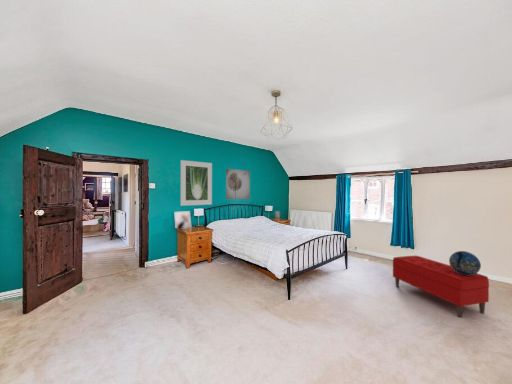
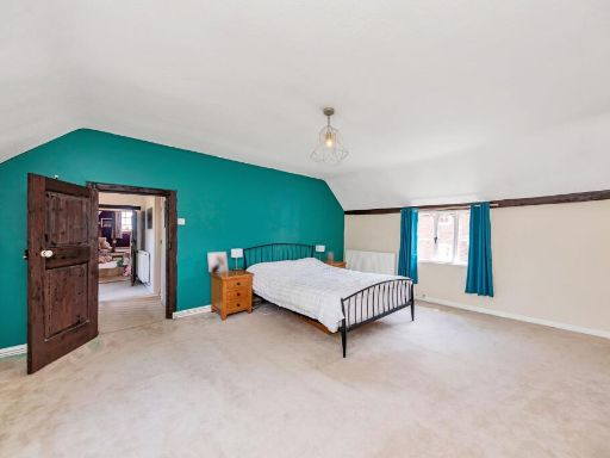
- decorative sphere [448,250,482,276]
- bench [392,255,490,319]
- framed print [180,159,213,207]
- wall art [225,168,251,200]
